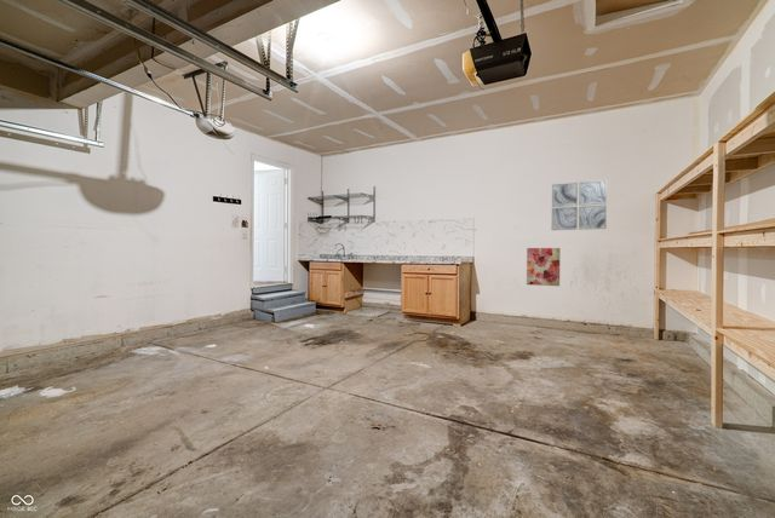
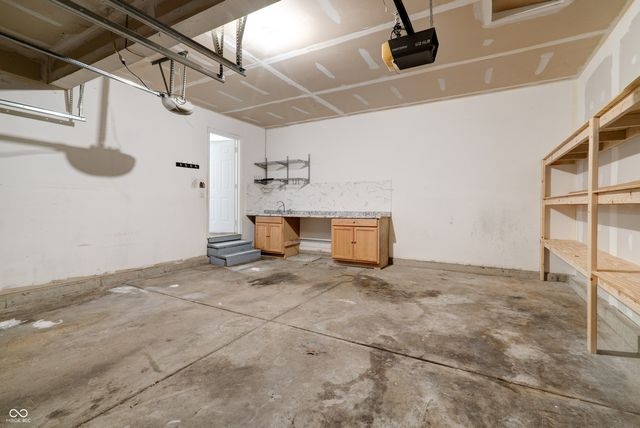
- wall art [551,179,608,231]
- wall art [526,247,562,287]
